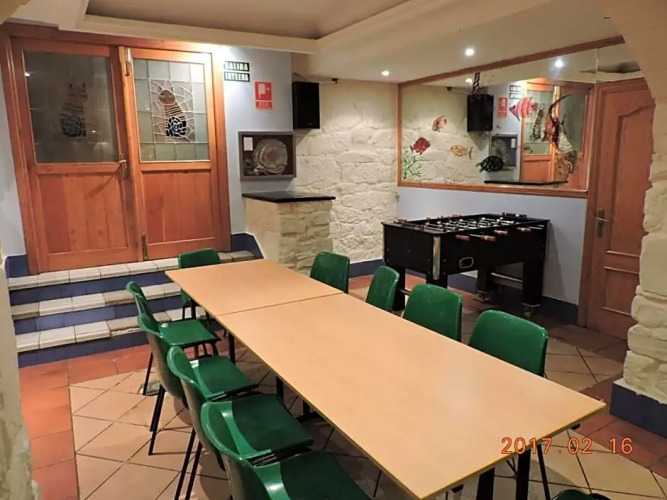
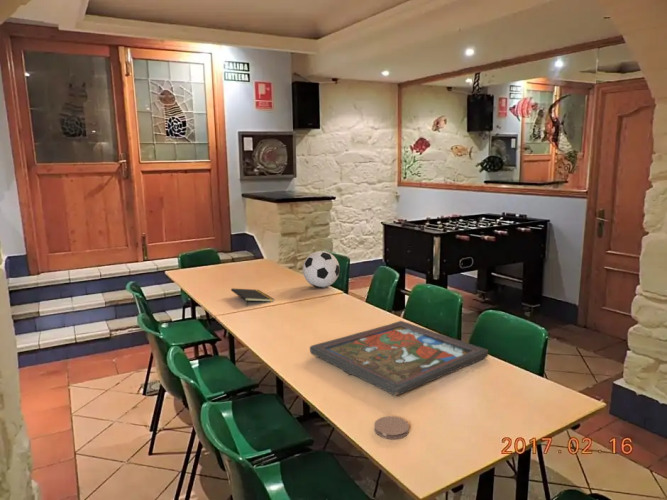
+ notepad [230,287,275,308]
+ coaster [373,415,410,440]
+ soccer ball [302,250,341,289]
+ framed painting [309,320,489,396]
